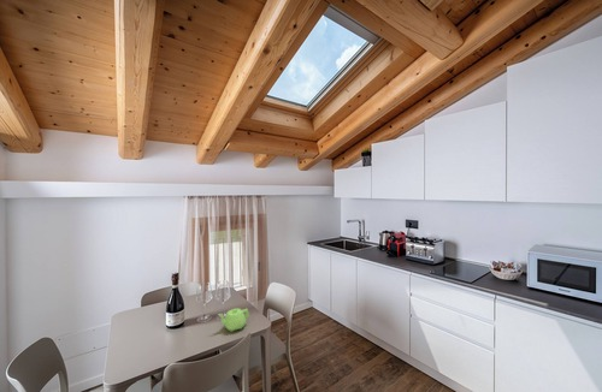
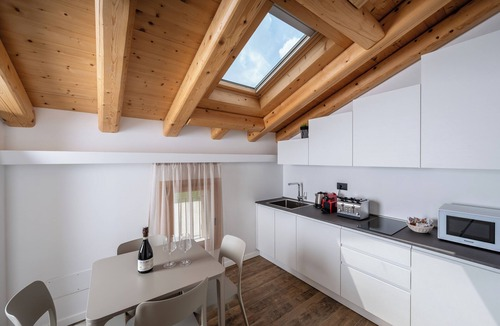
- teapot [217,308,250,333]
